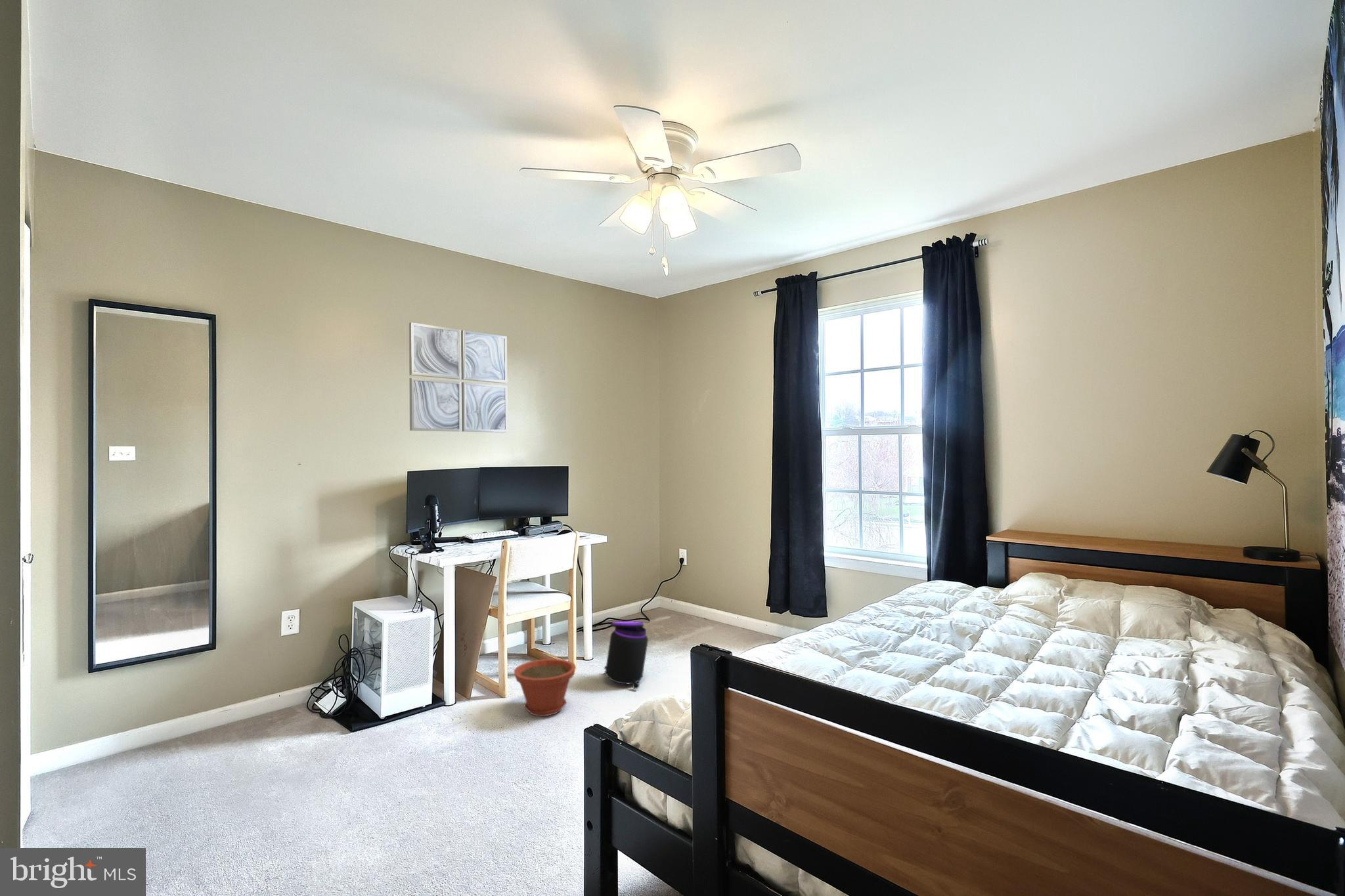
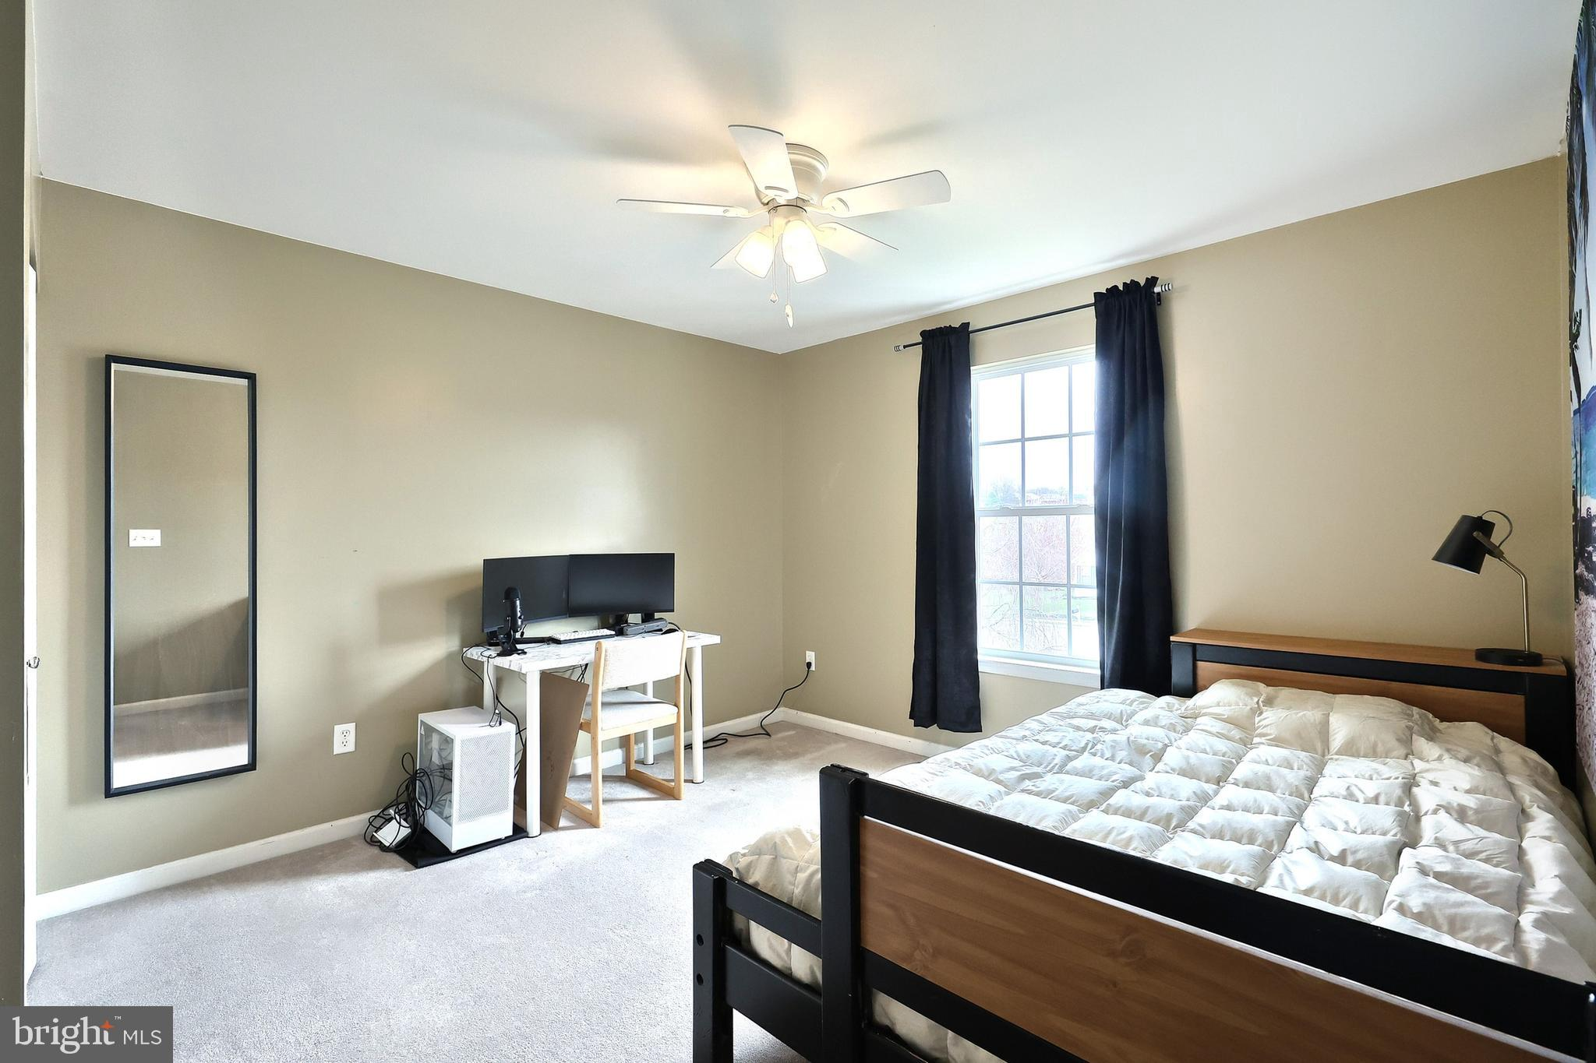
- plant pot [513,658,577,717]
- trash can [604,621,649,689]
- wall art [408,322,508,433]
